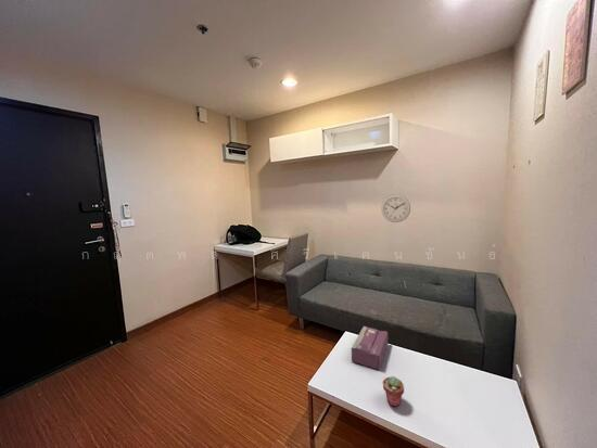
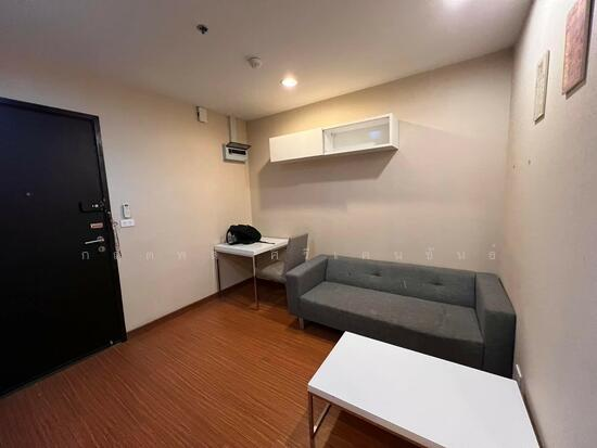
- tissue box [351,325,389,371]
- potted succulent [382,375,405,408]
- wall clock [380,194,411,223]
